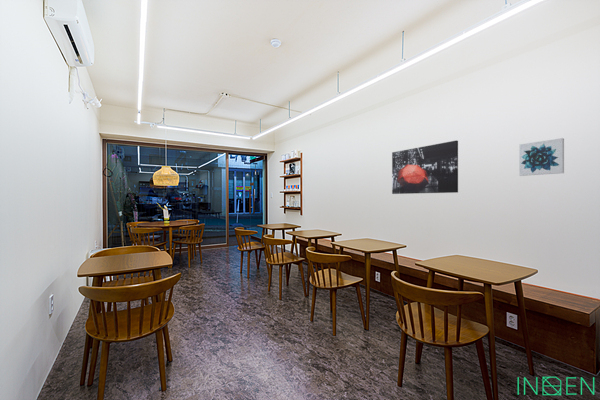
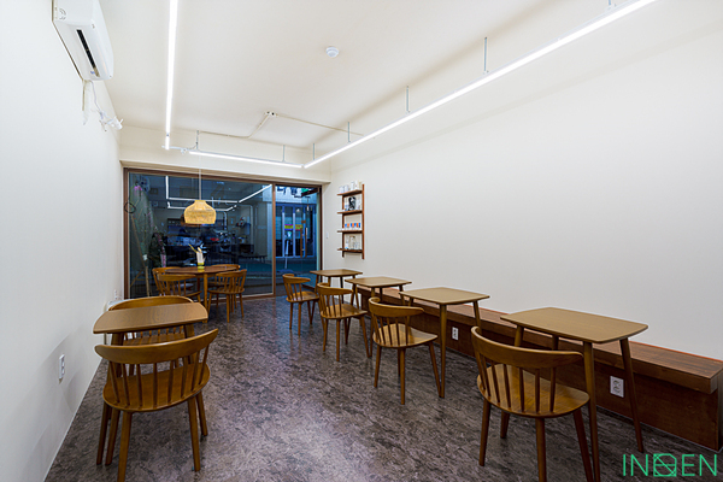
- wall art [518,137,565,177]
- wall art [391,139,459,195]
